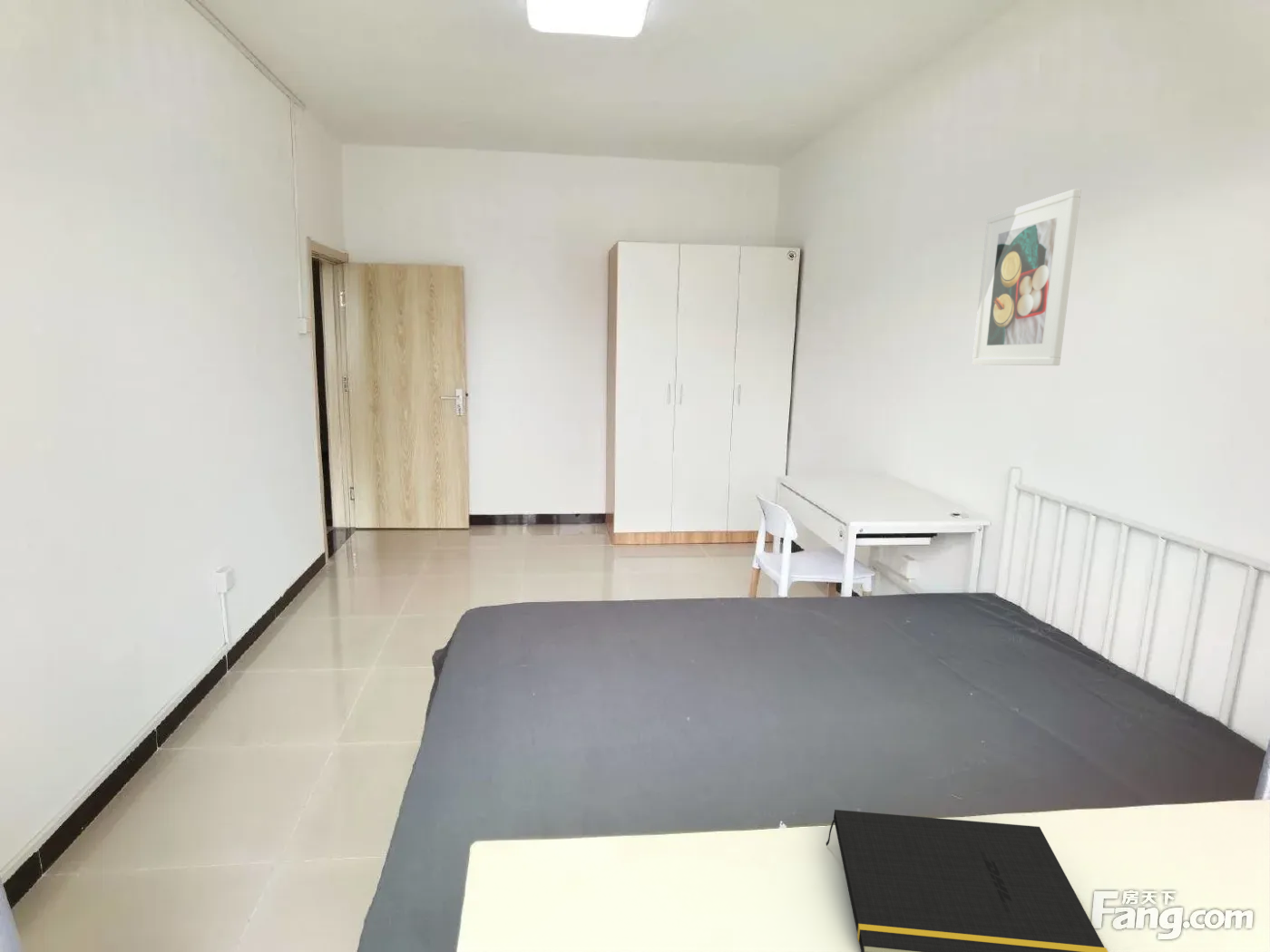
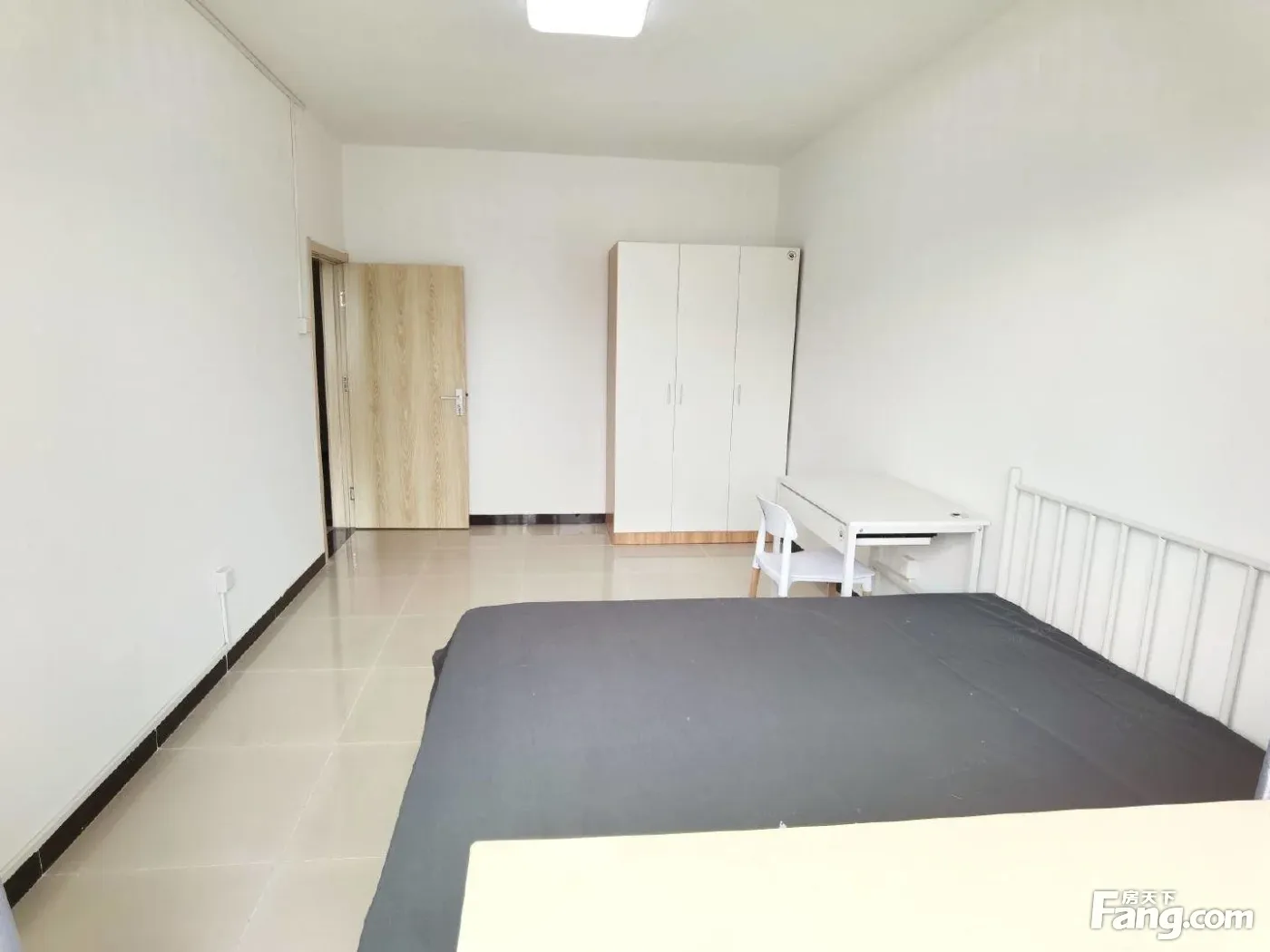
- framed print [972,188,1082,366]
- notepad [826,809,1109,952]
